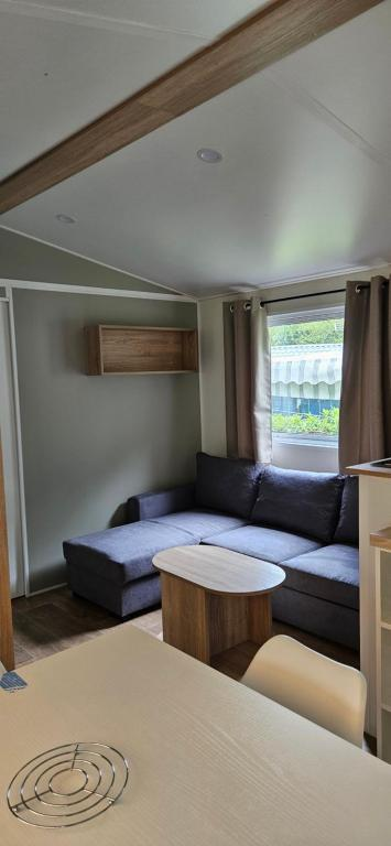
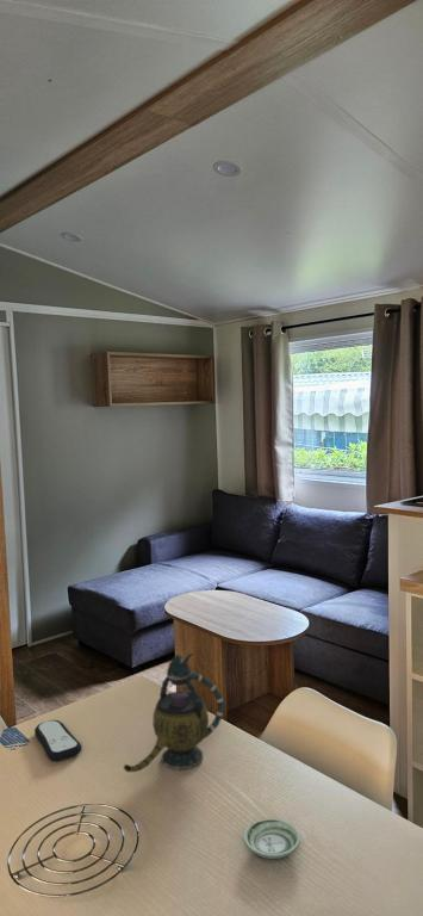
+ saucer [243,817,301,860]
+ teapot [123,652,225,773]
+ remote control [33,719,82,762]
